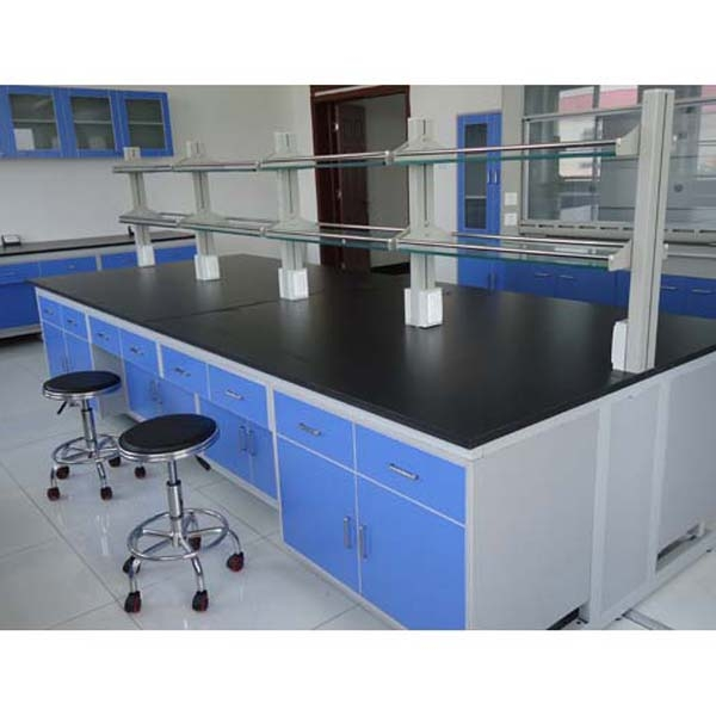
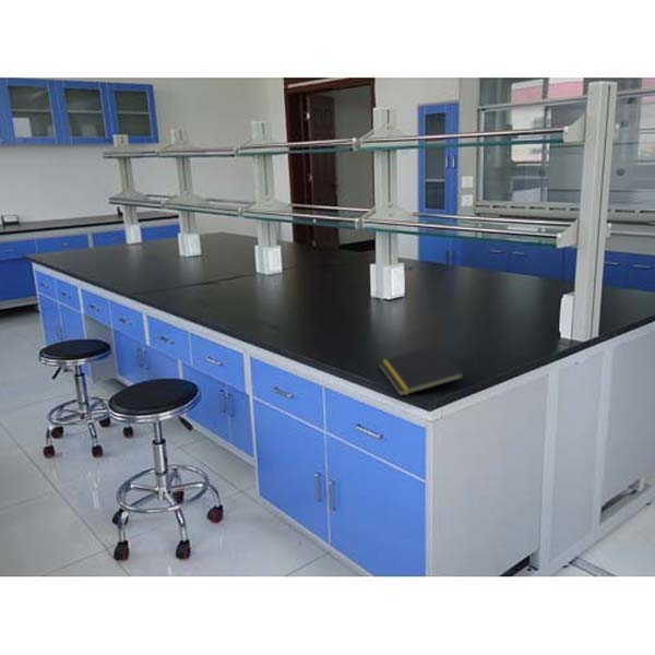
+ notepad [378,345,465,397]
